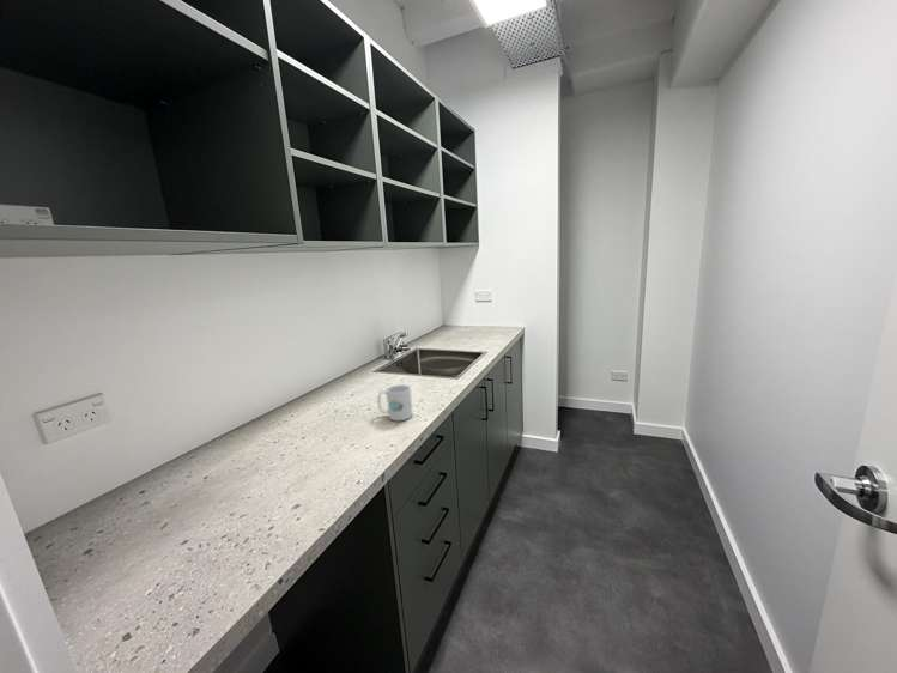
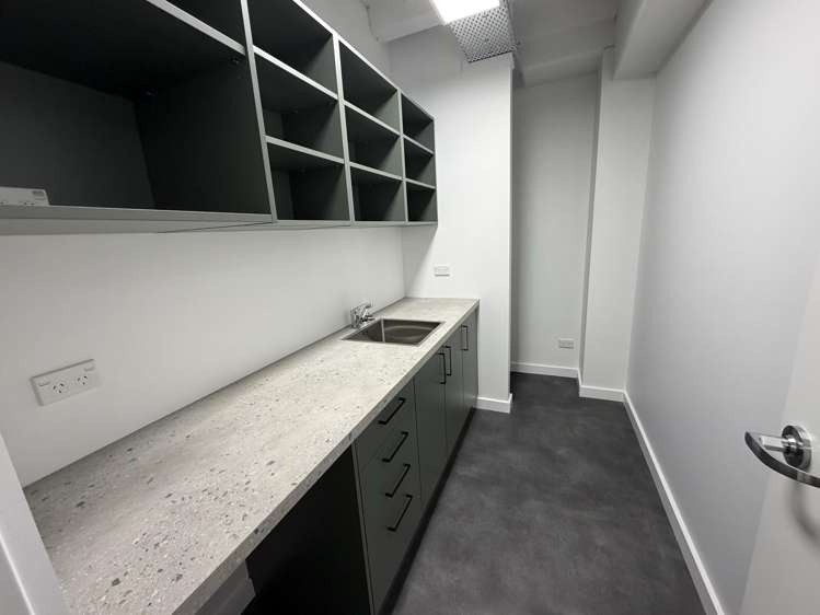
- mug [376,383,414,422]
